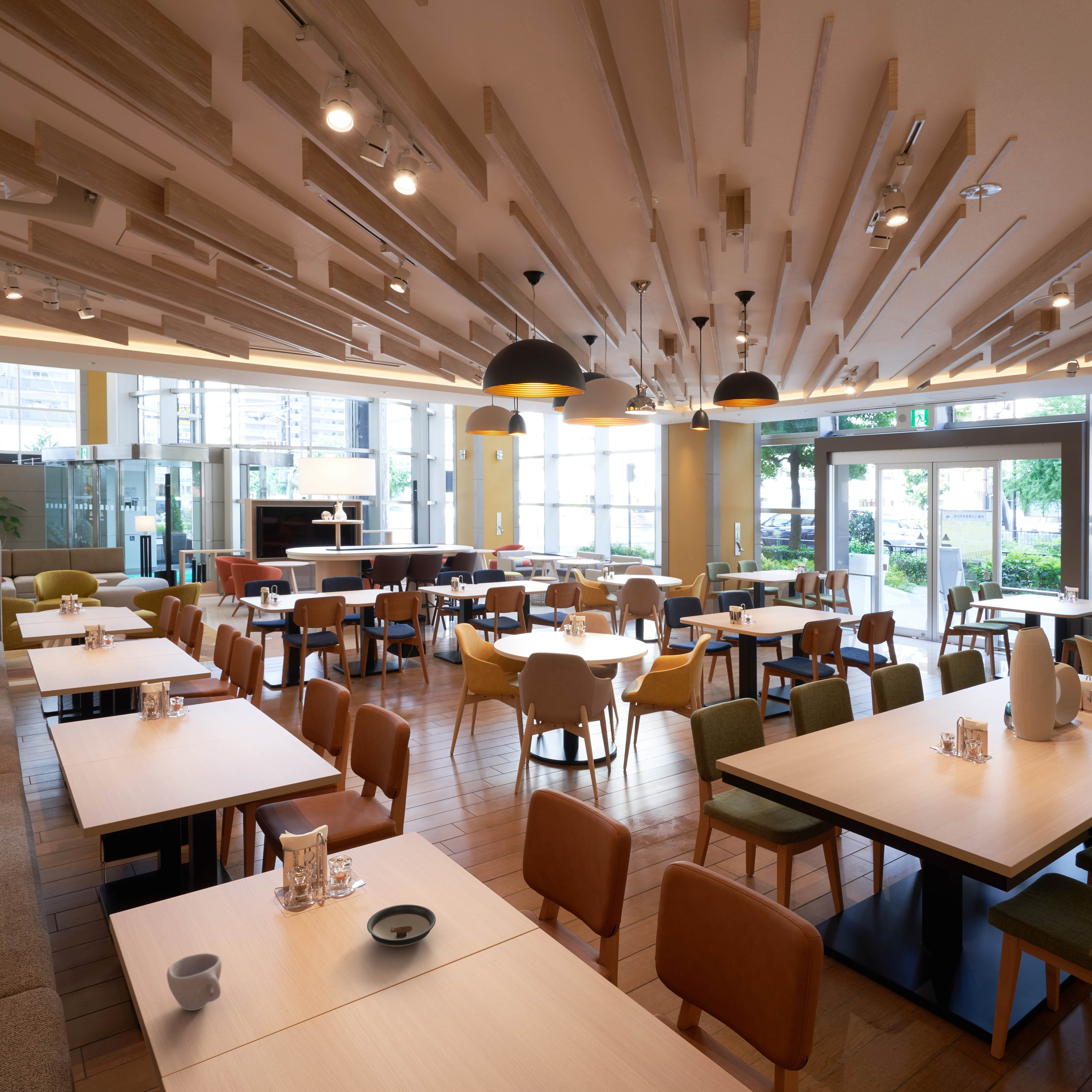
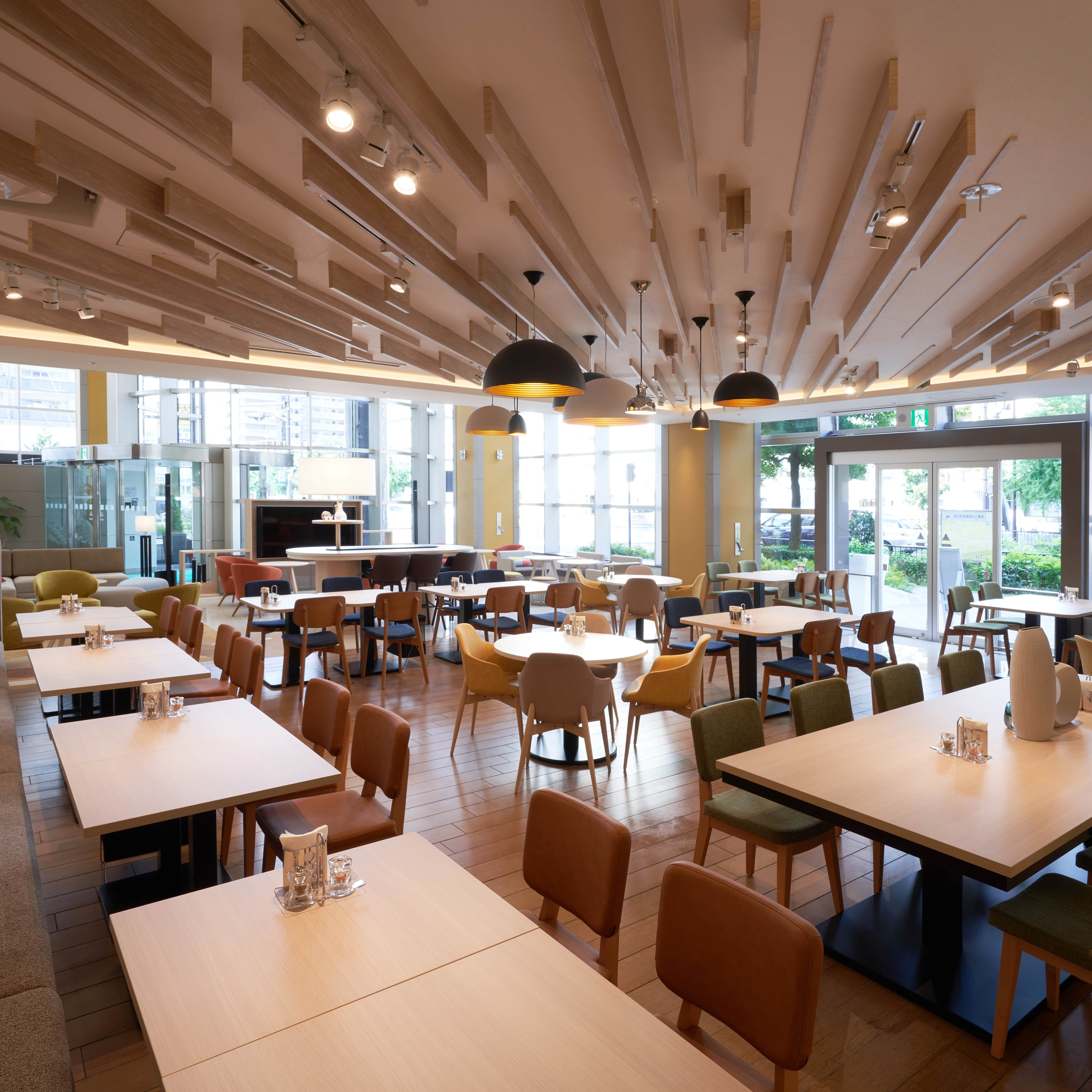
- cup [166,953,222,1011]
- saucer [367,904,436,948]
